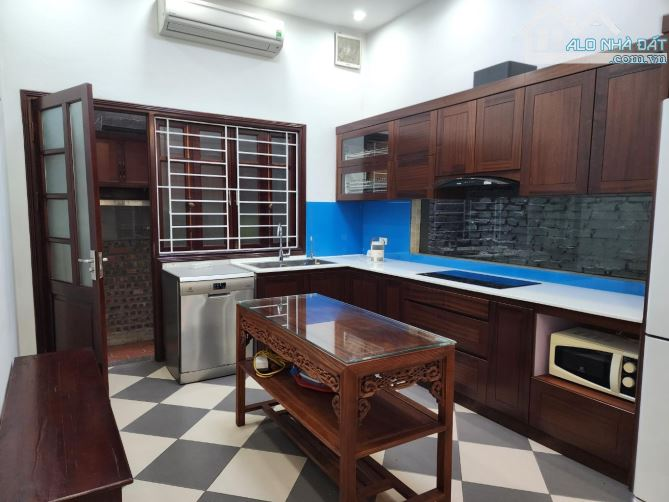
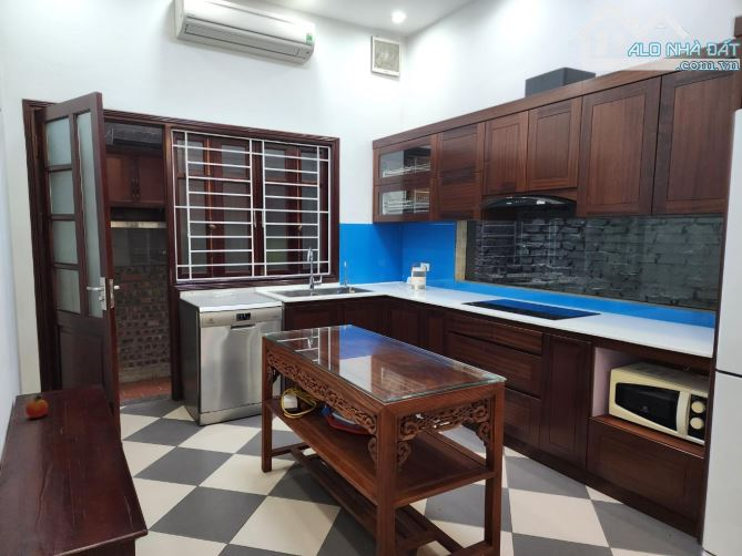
+ fruit [24,394,49,419]
